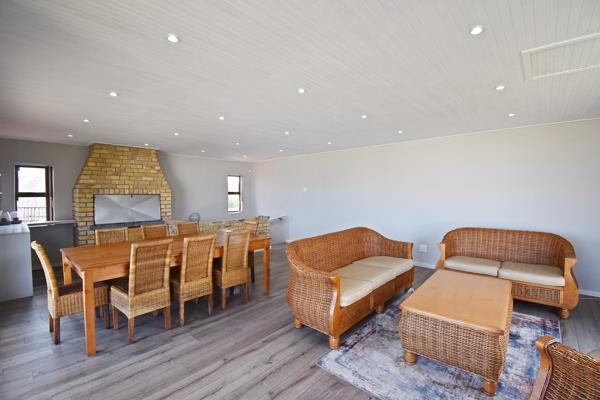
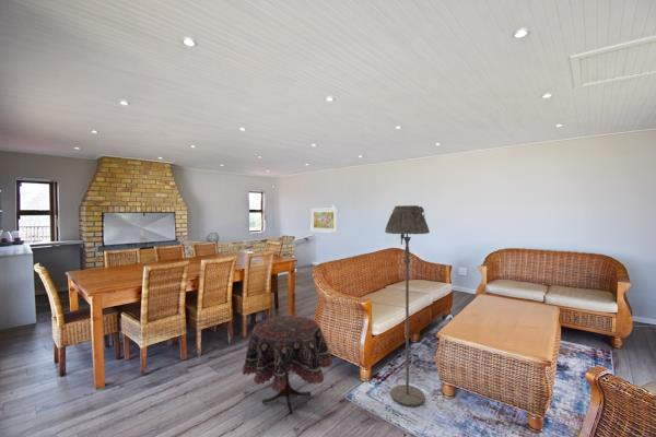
+ side table [242,315,333,415]
+ floor lamp [384,204,431,408]
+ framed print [309,206,338,234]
